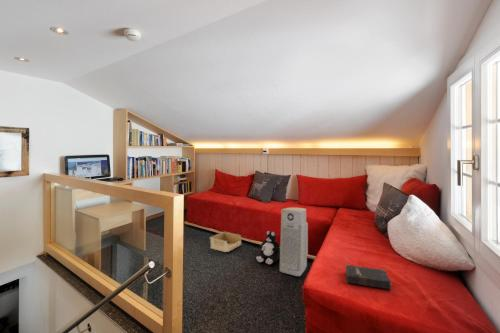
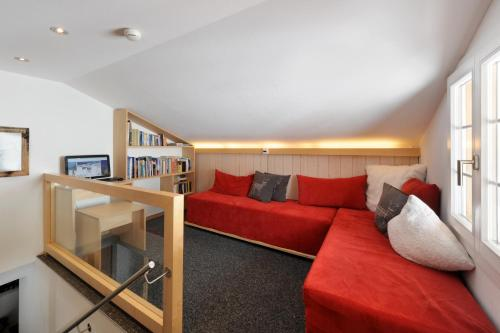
- plush toy [255,230,280,265]
- storage bin [209,231,242,253]
- air purifier [279,207,309,277]
- hardback book [345,264,392,291]
